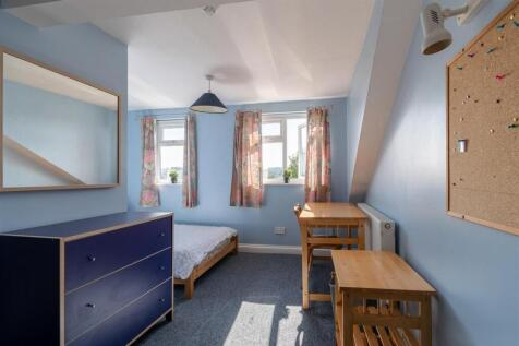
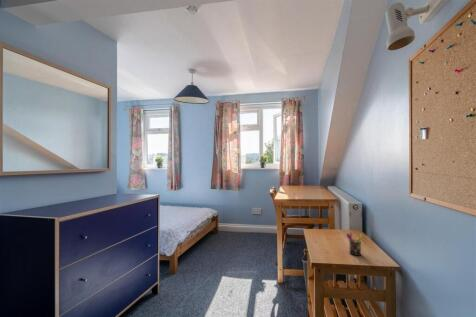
+ pen holder [345,231,363,257]
